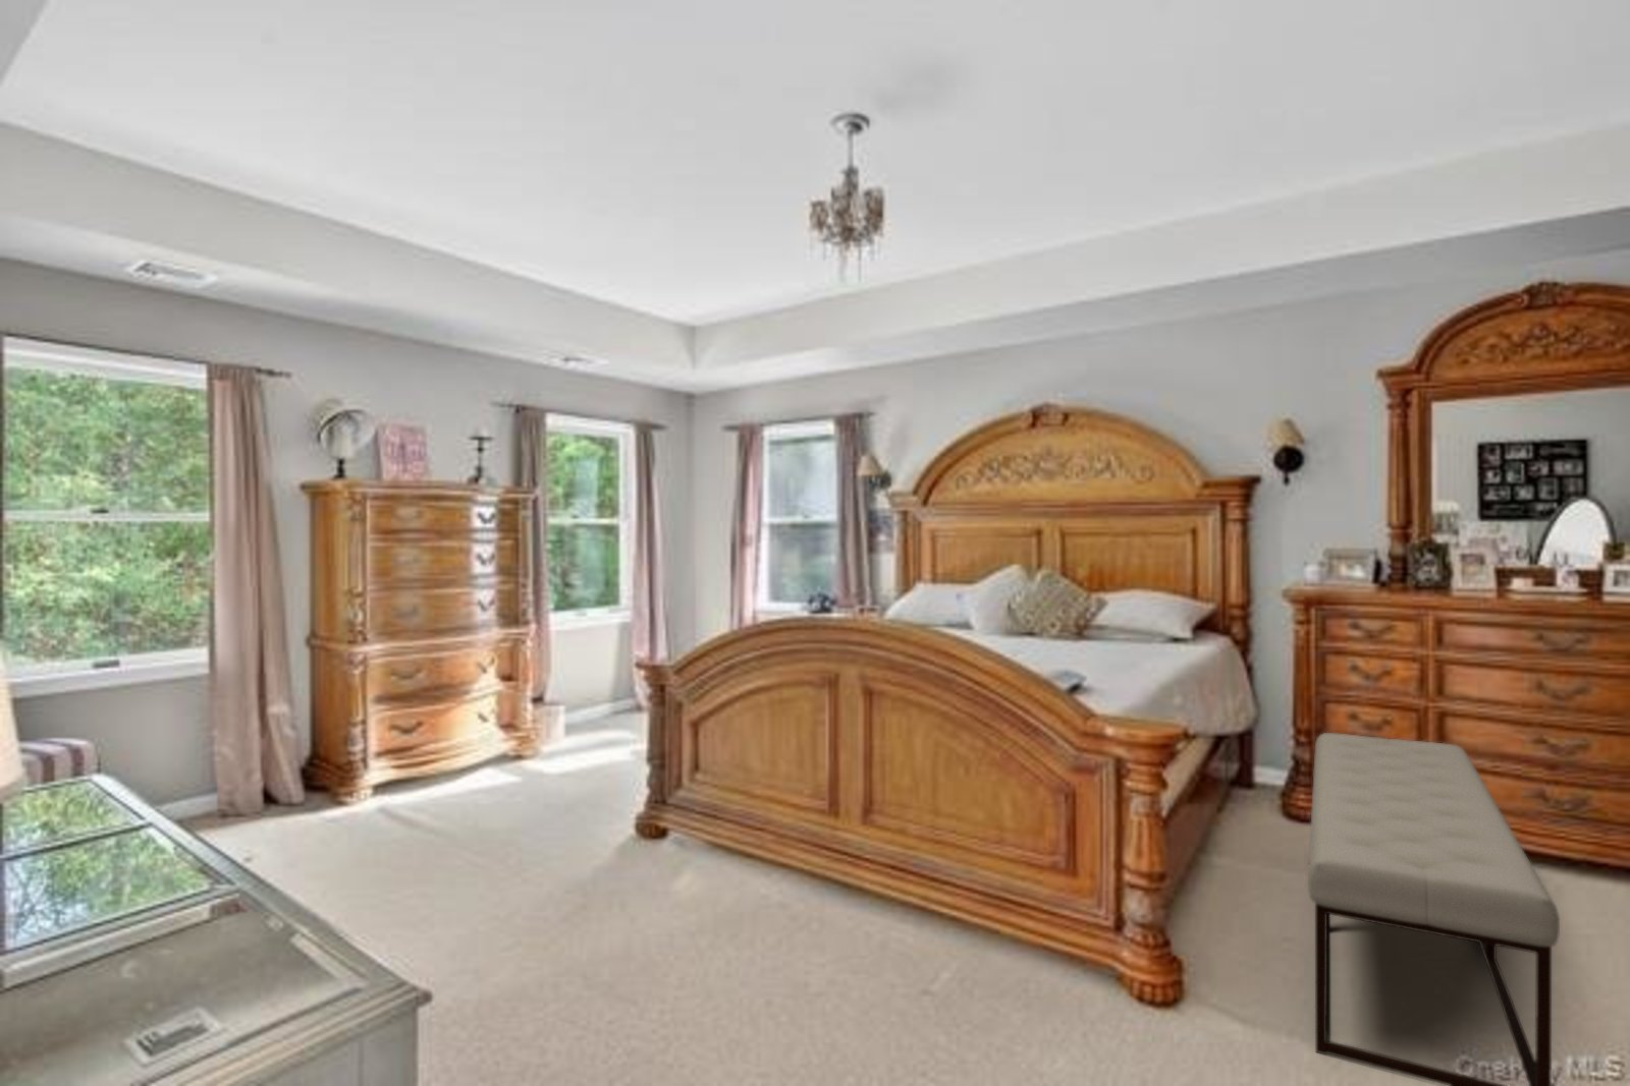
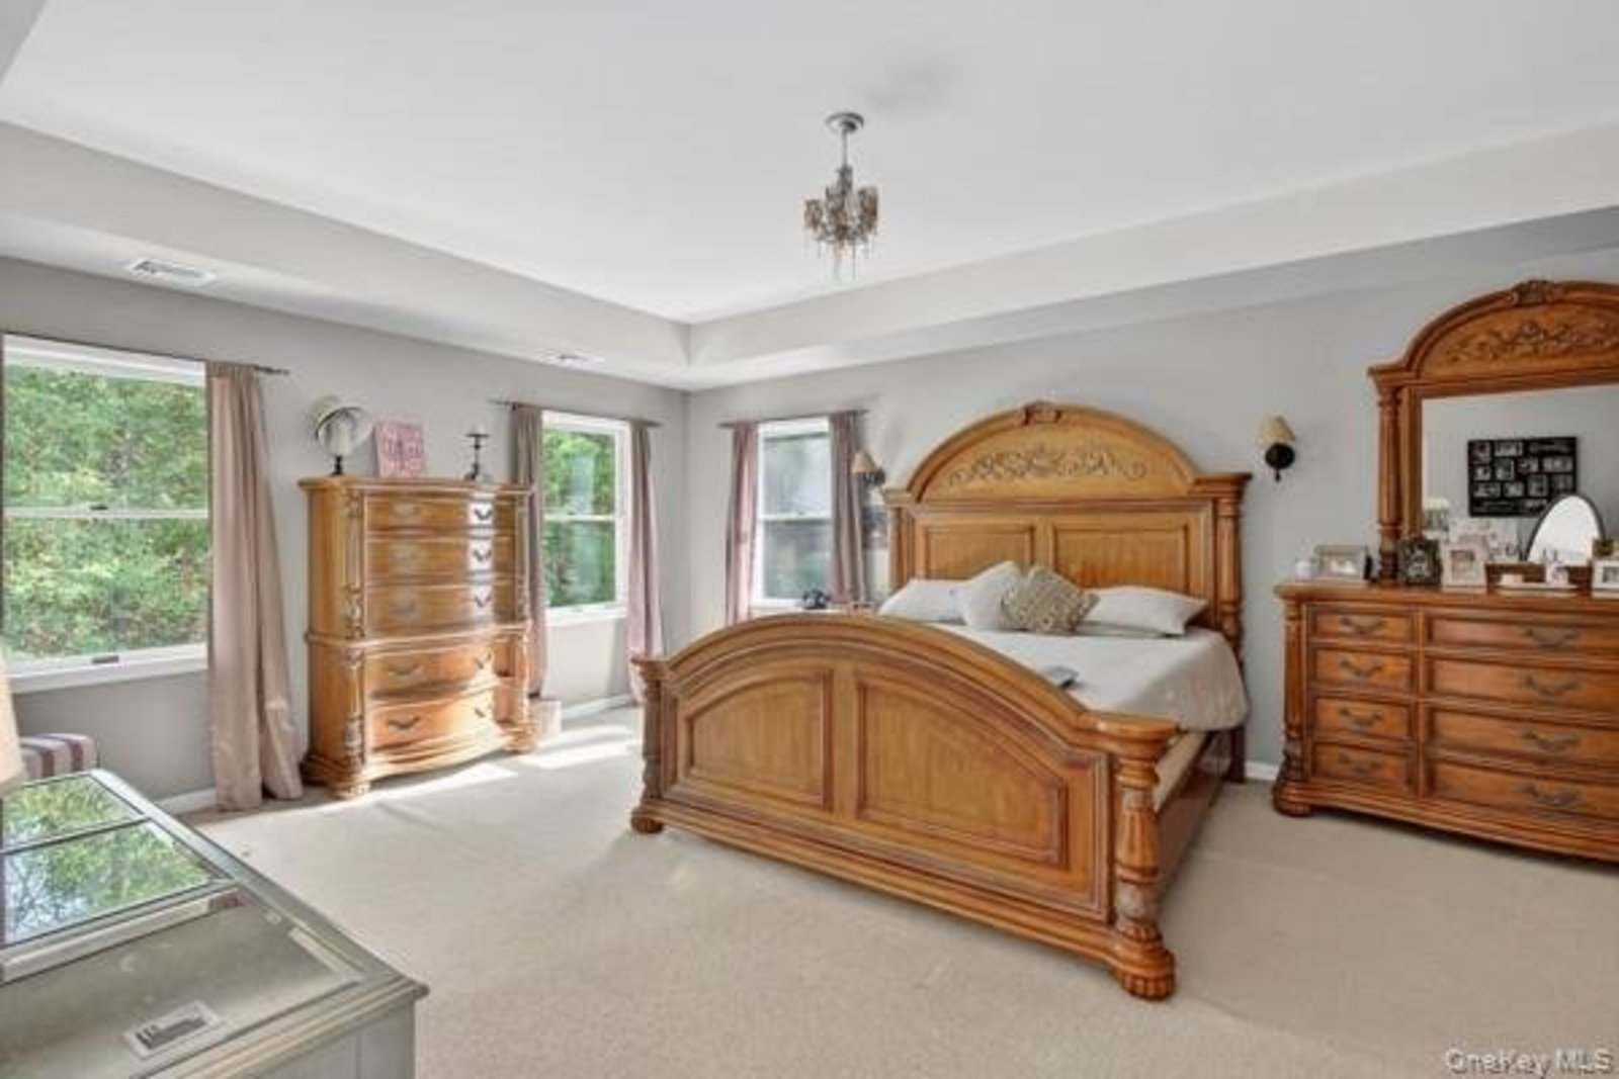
- bench [1307,732,1561,1086]
